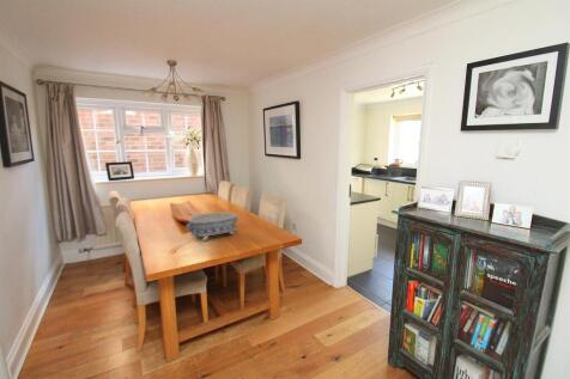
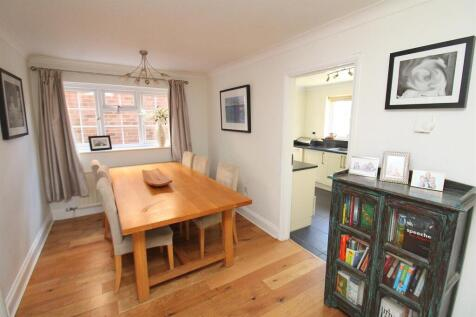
- decorative bowl [186,212,239,242]
